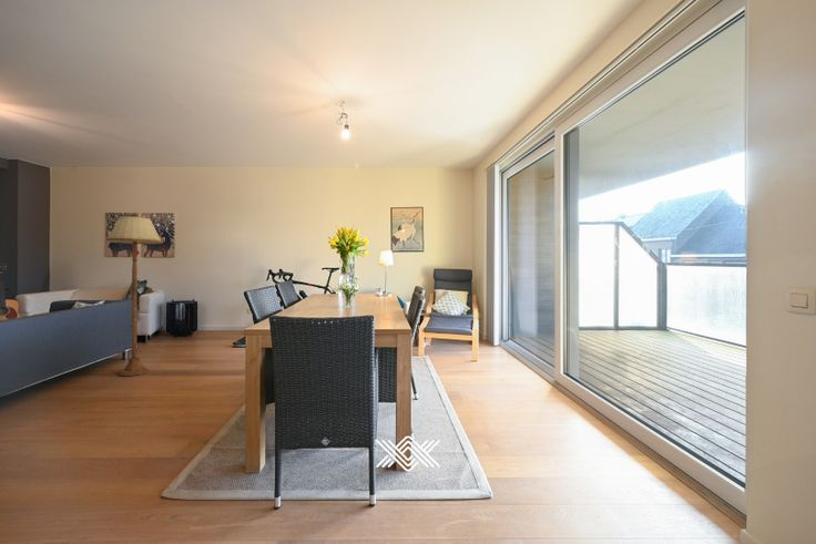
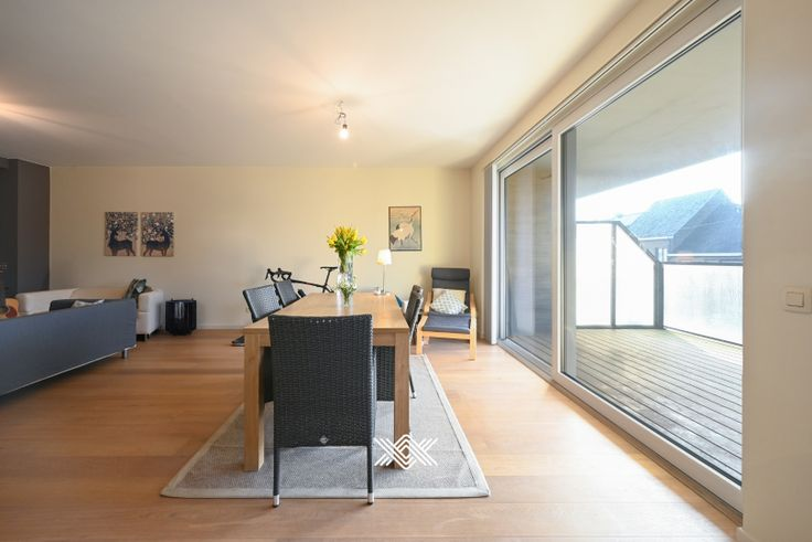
- floor lamp [105,213,164,377]
